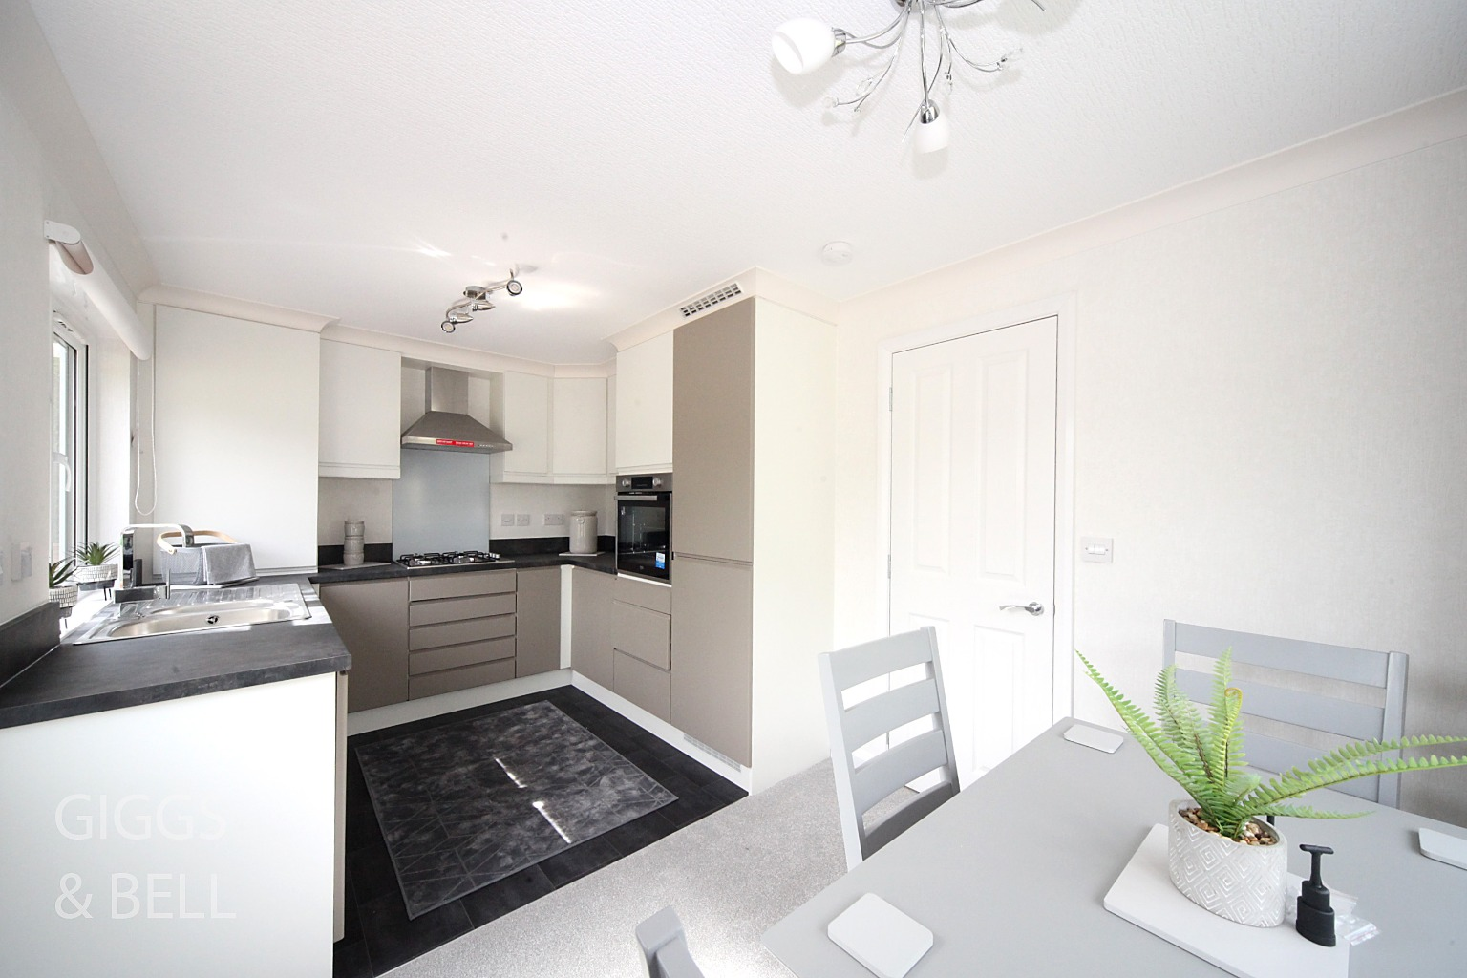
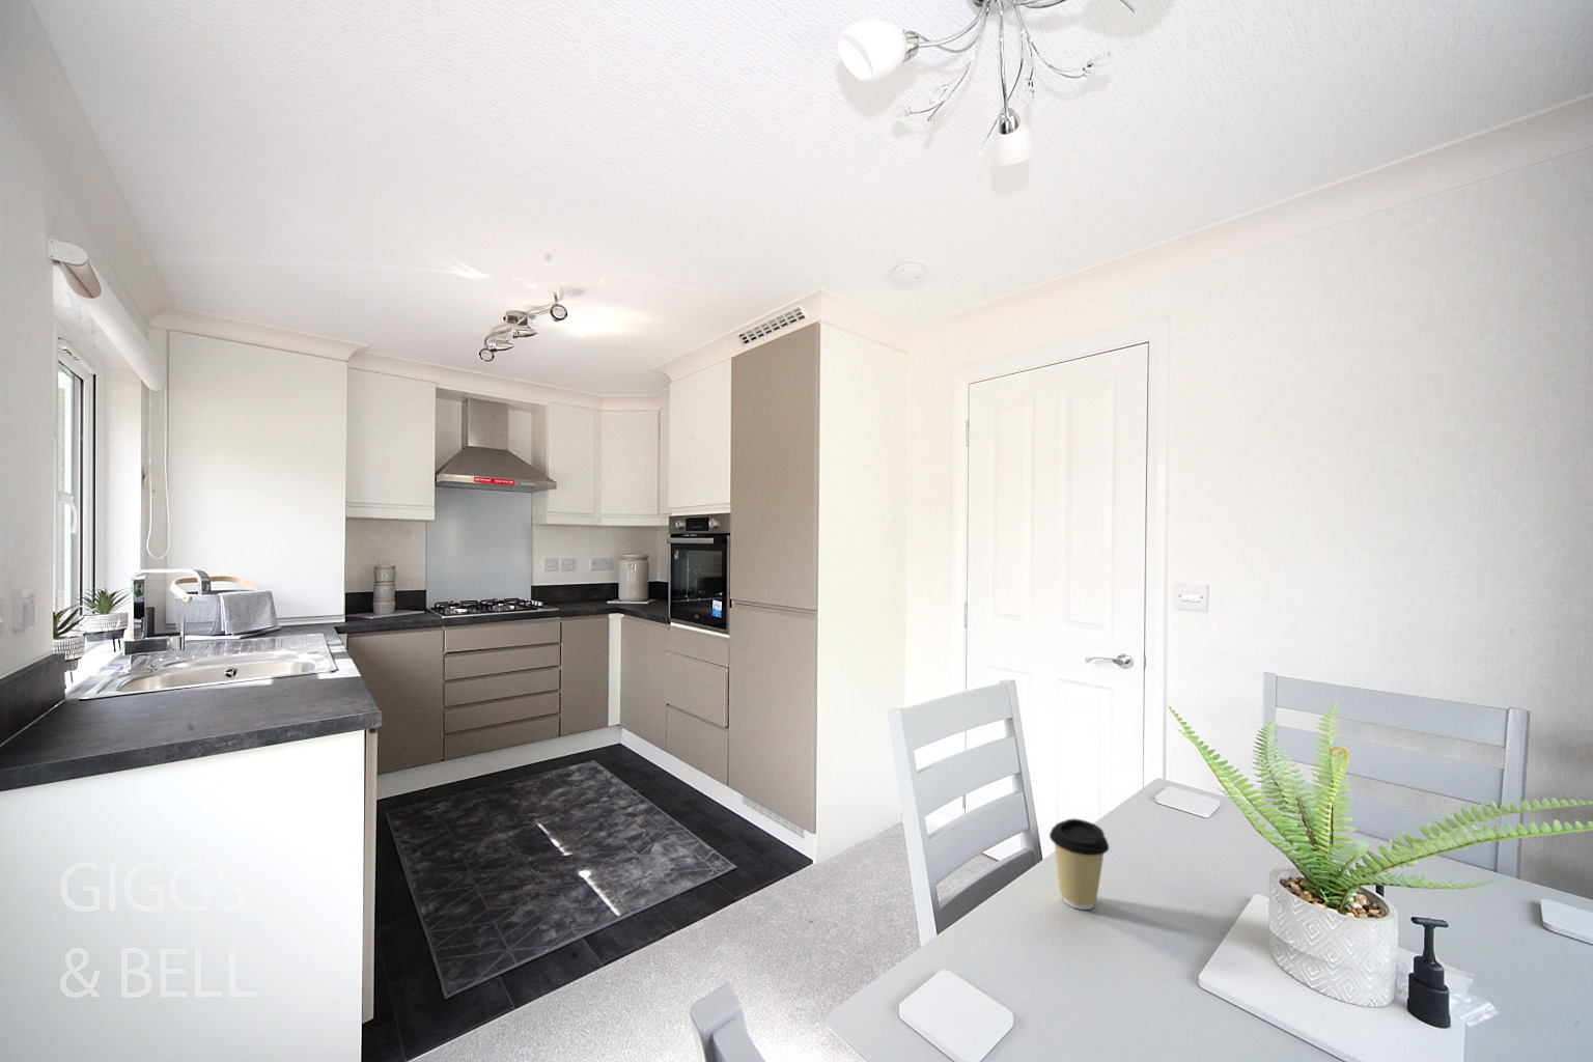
+ coffee cup [1049,818,1109,910]
